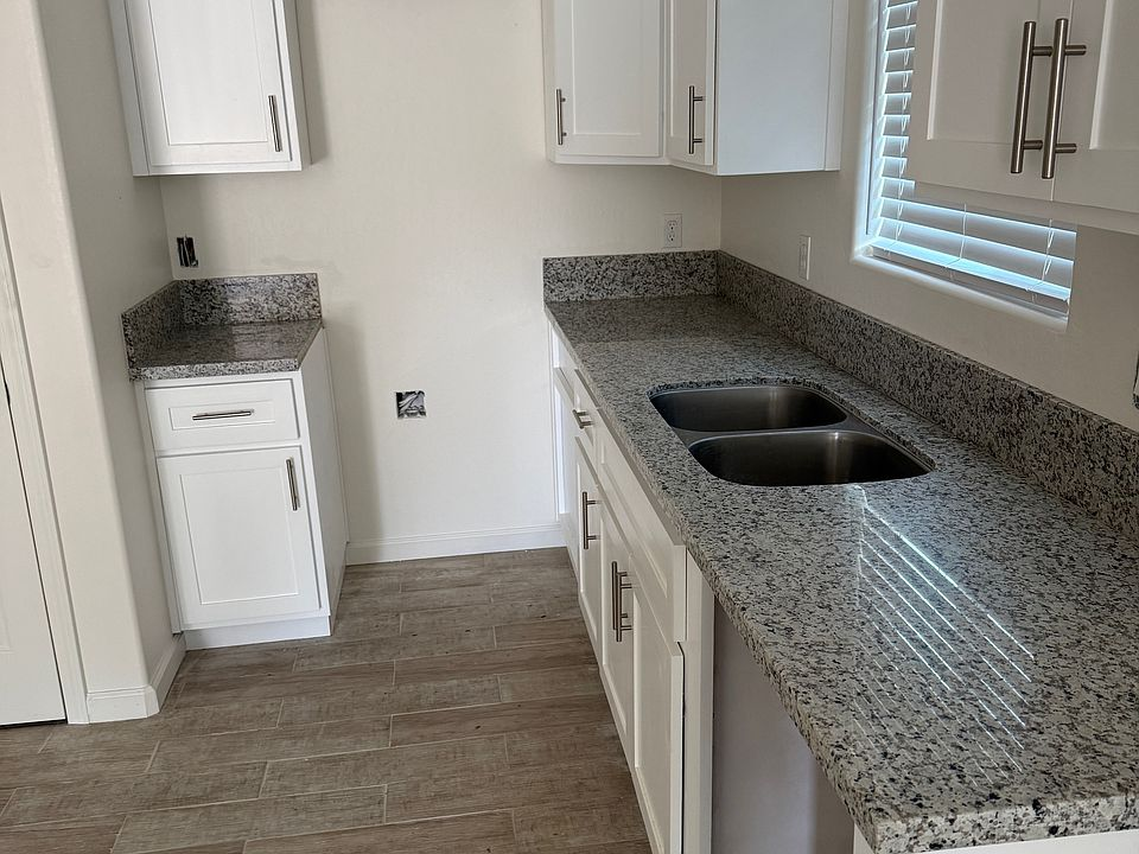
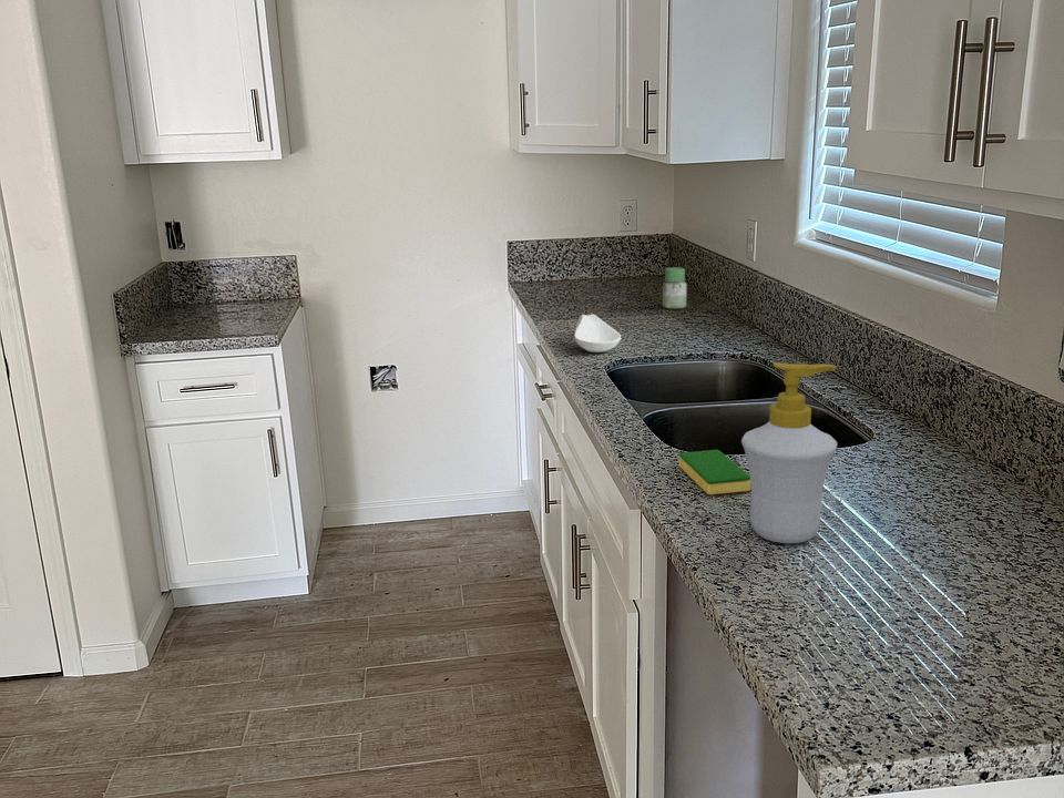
+ jar [662,266,688,310]
+ spoon rest [573,313,622,354]
+ dish sponge [678,449,751,495]
+ soap bottle [740,361,838,544]
